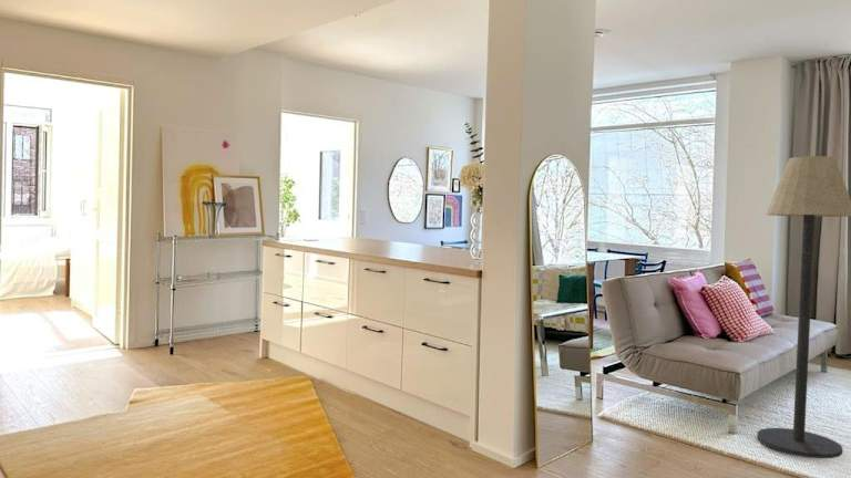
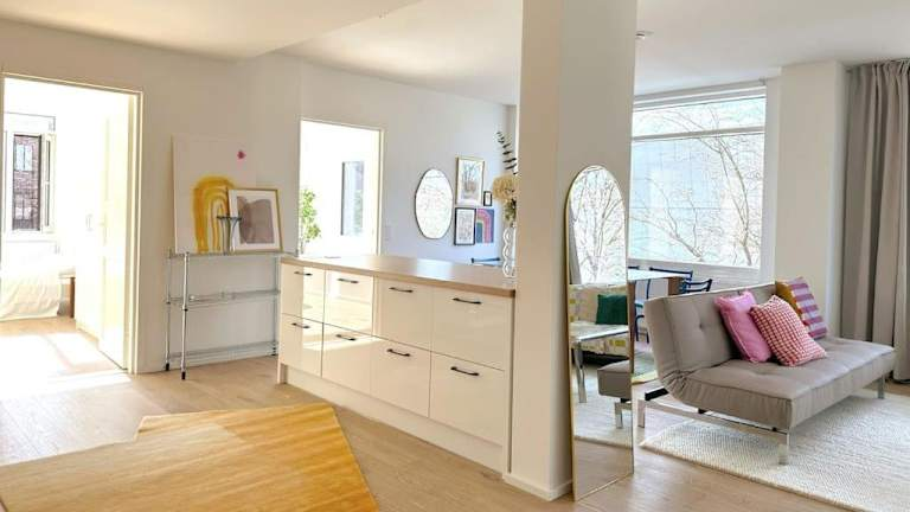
- floor lamp [756,155,851,459]
